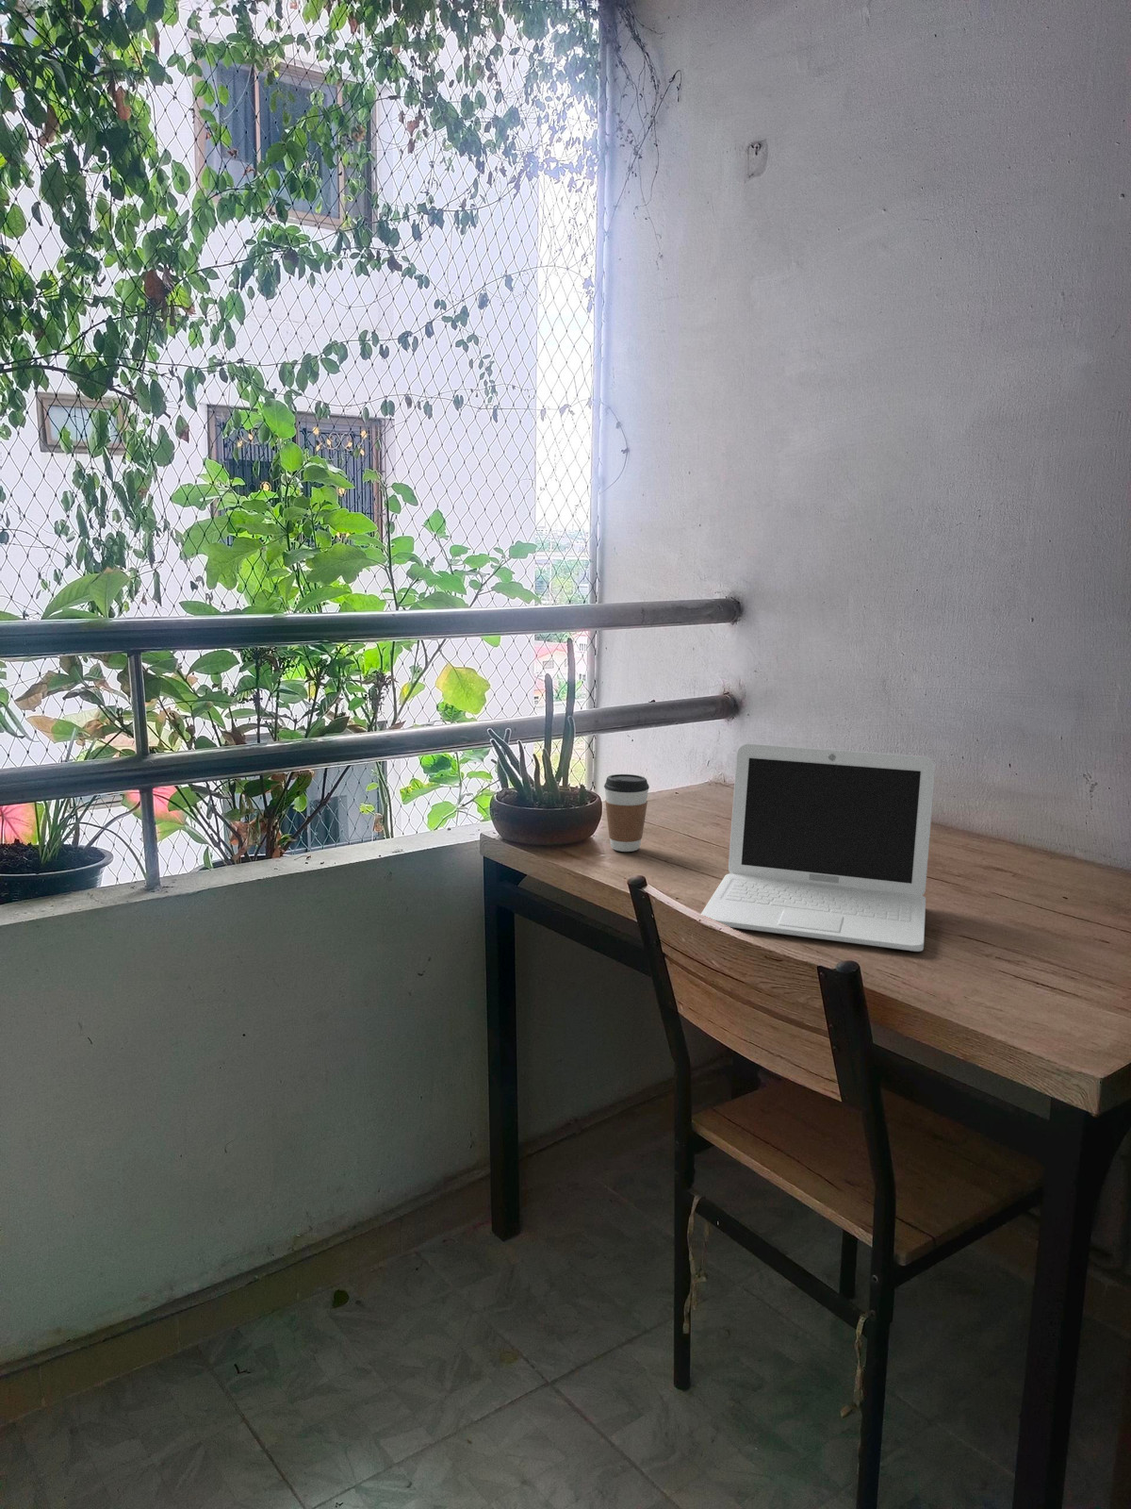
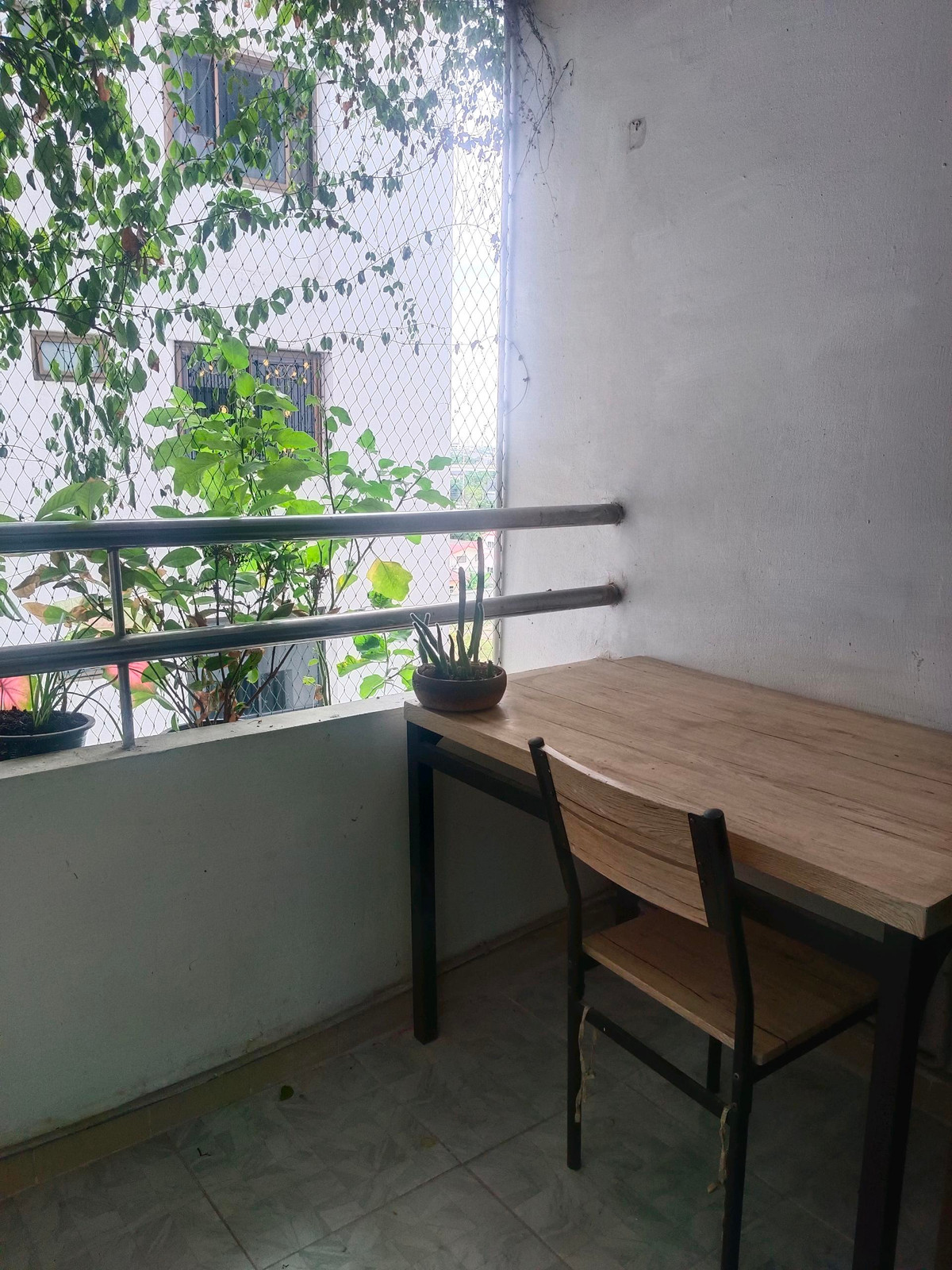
- laptop [700,743,936,953]
- coffee cup [604,774,650,853]
